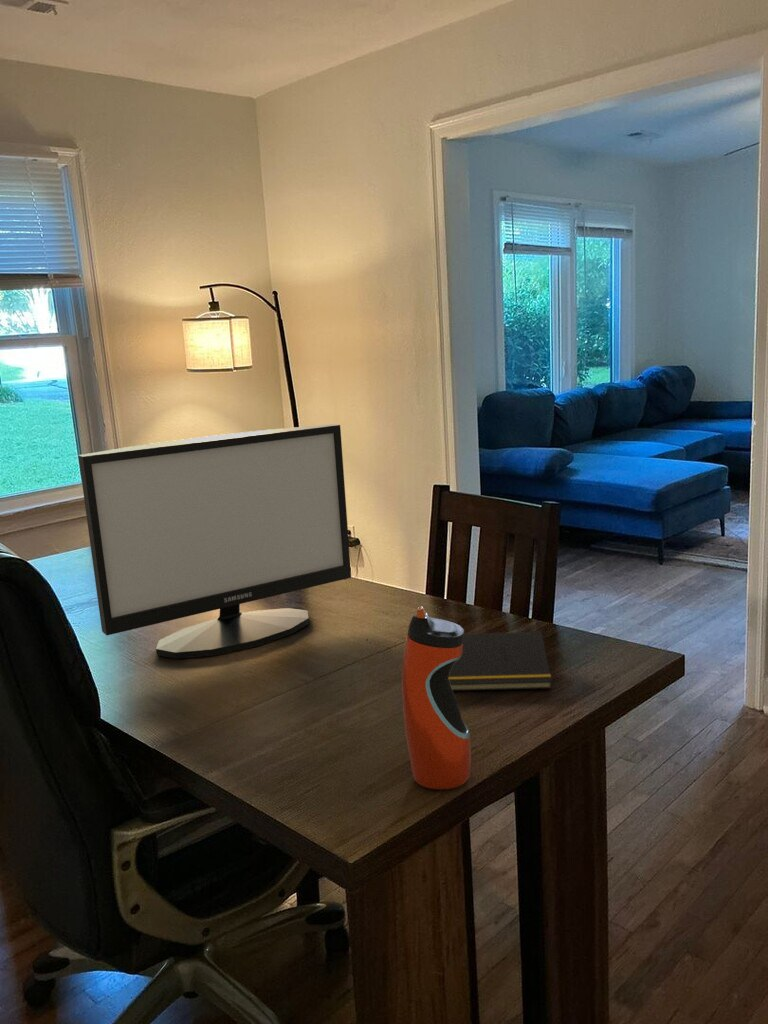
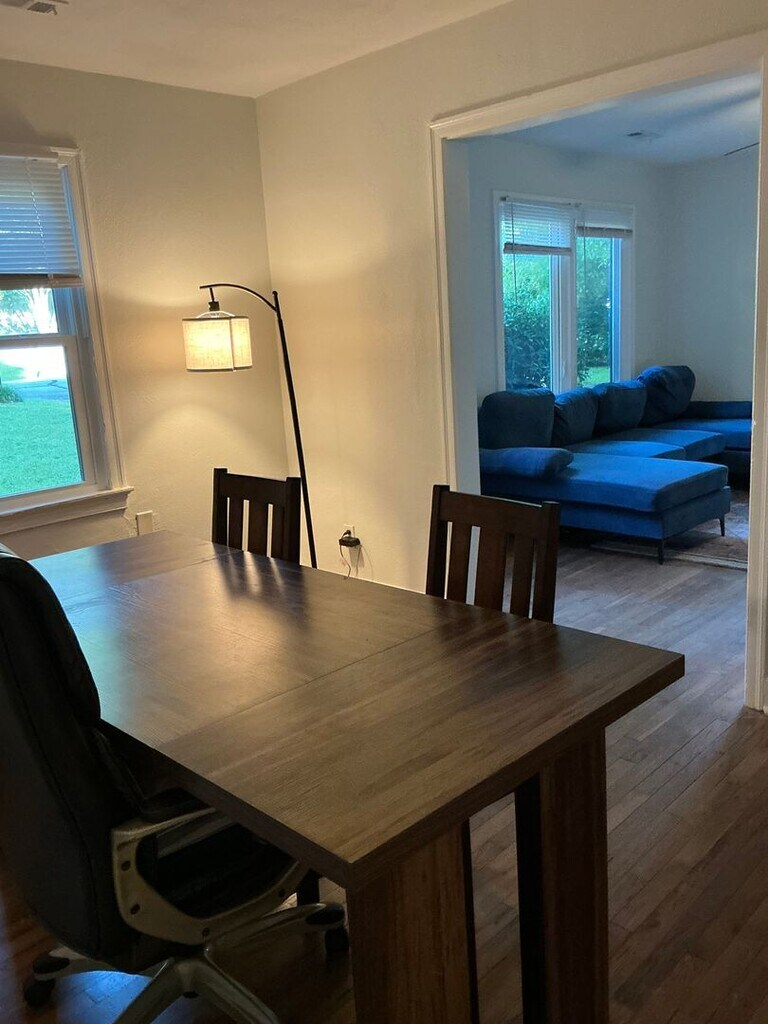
- notepad [449,631,553,692]
- monitor [77,423,352,660]
- water bottle [401,605,472,790]
